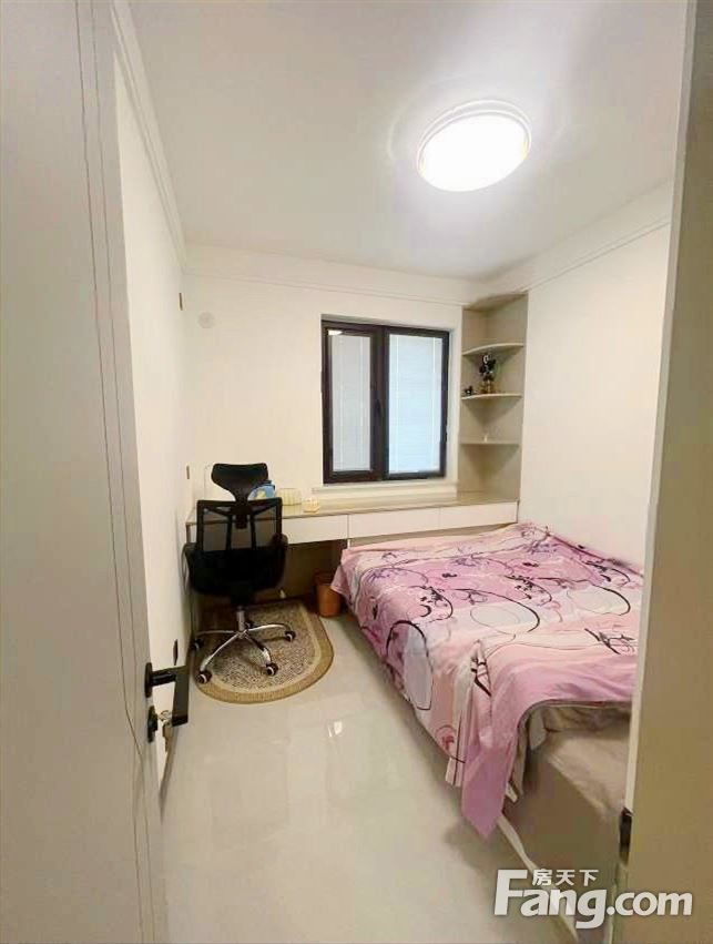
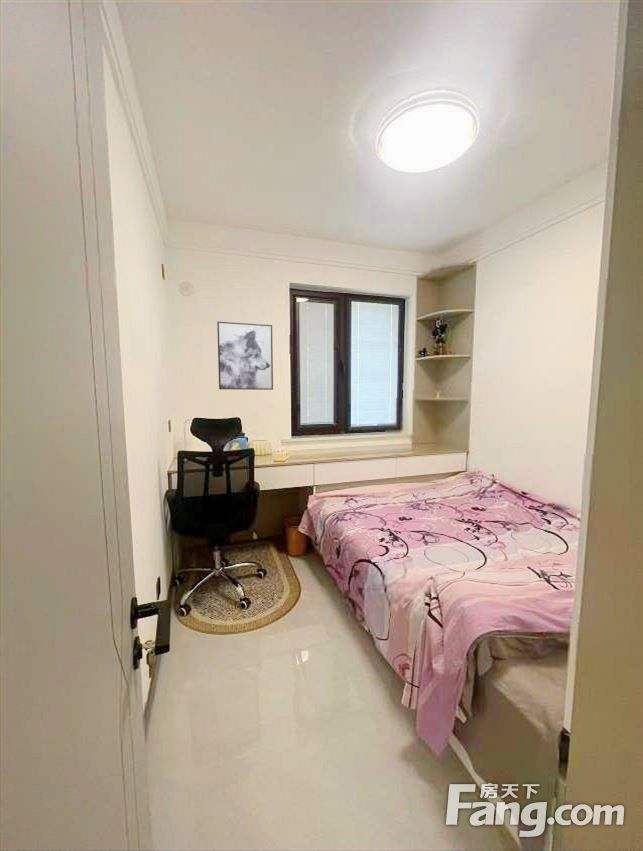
+ wall art [216,320,274,391]
